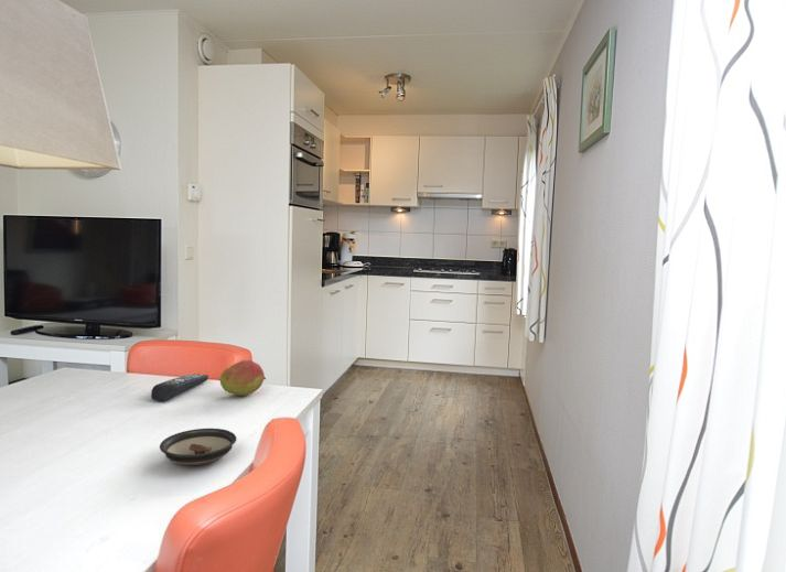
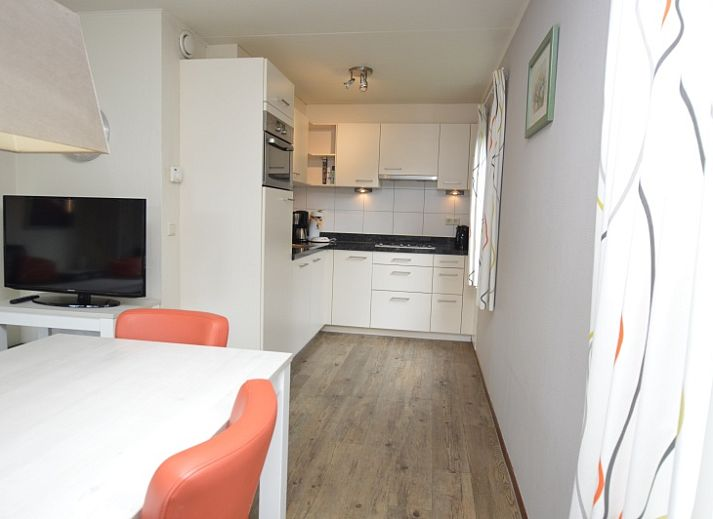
- remote control [150,373,209,401]
- fruit [218,359,267,397]
- saucer [159,428,237,466]
